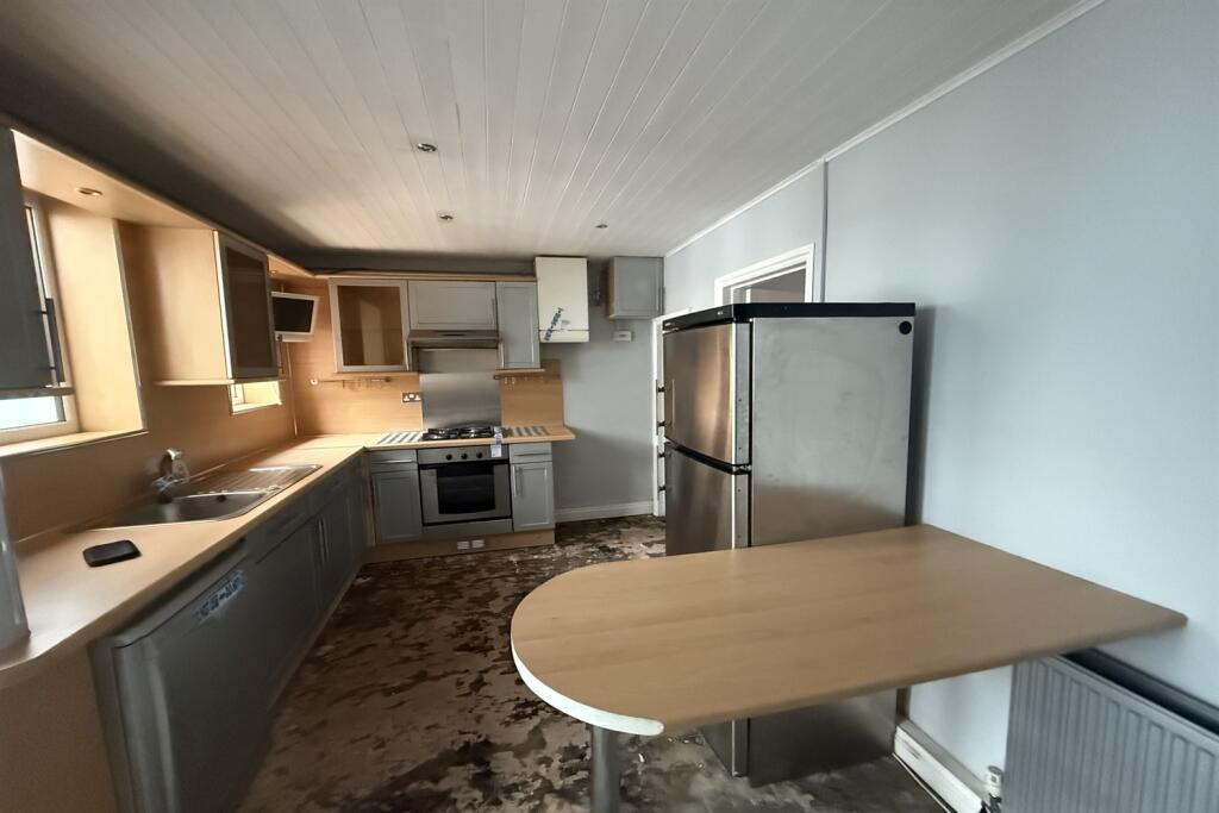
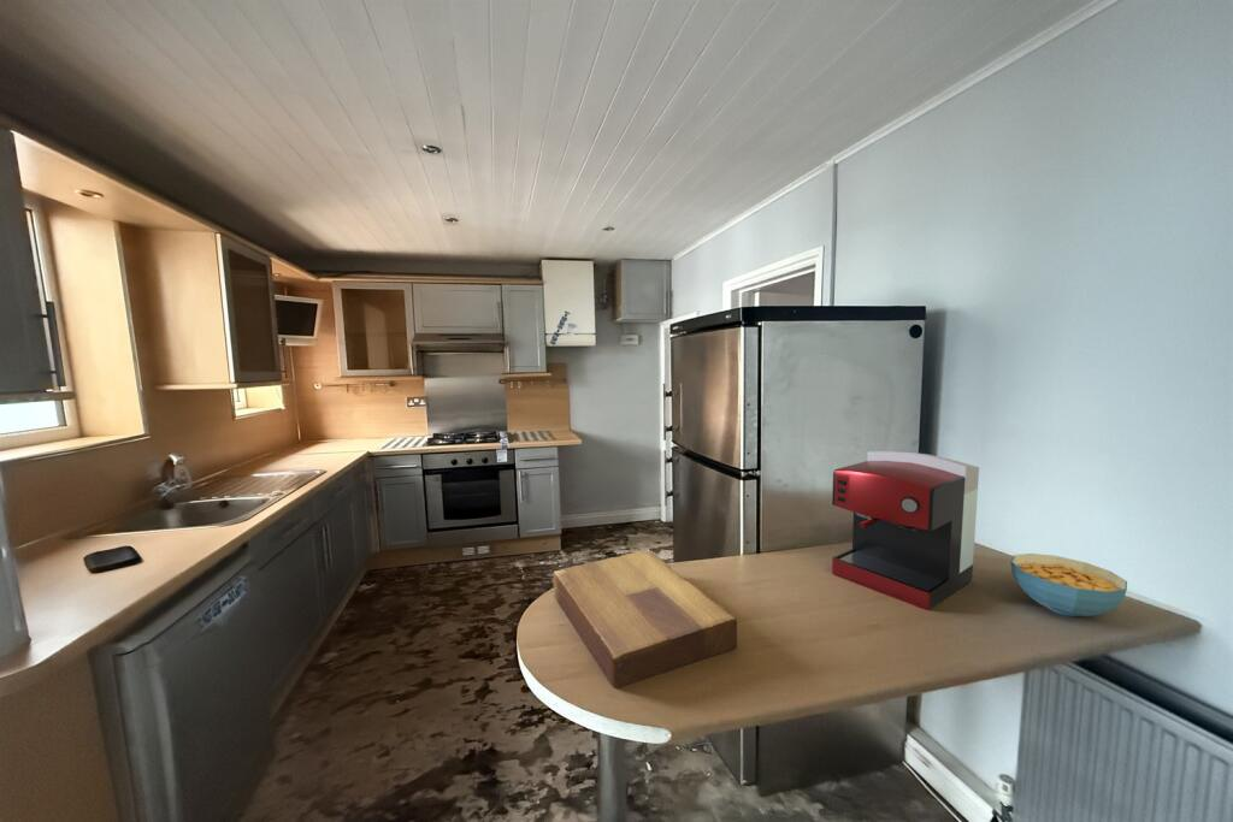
+ cereal bowl [1010,552,1128,617]
+ cutting board [553,550,738,690]
+ coffee maker [831,450,980,611]
